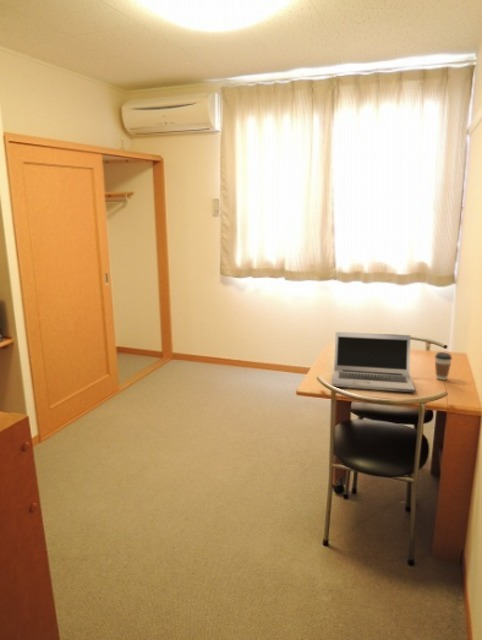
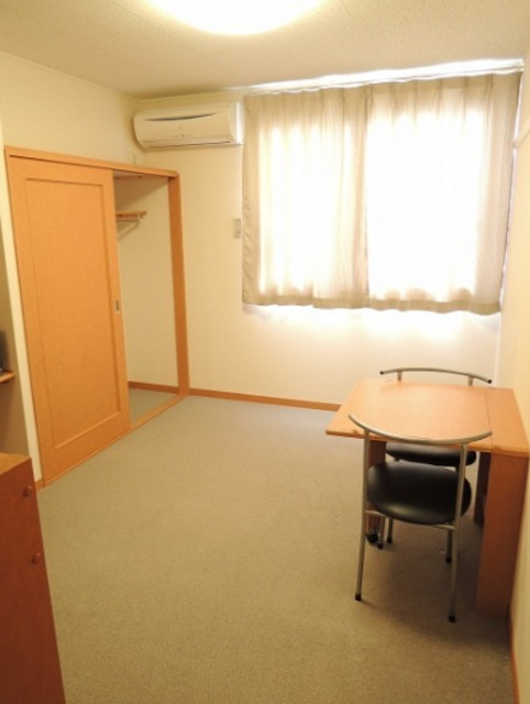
- coffee cup [434,351,453,381]
- laptop [331,331,416,393]
